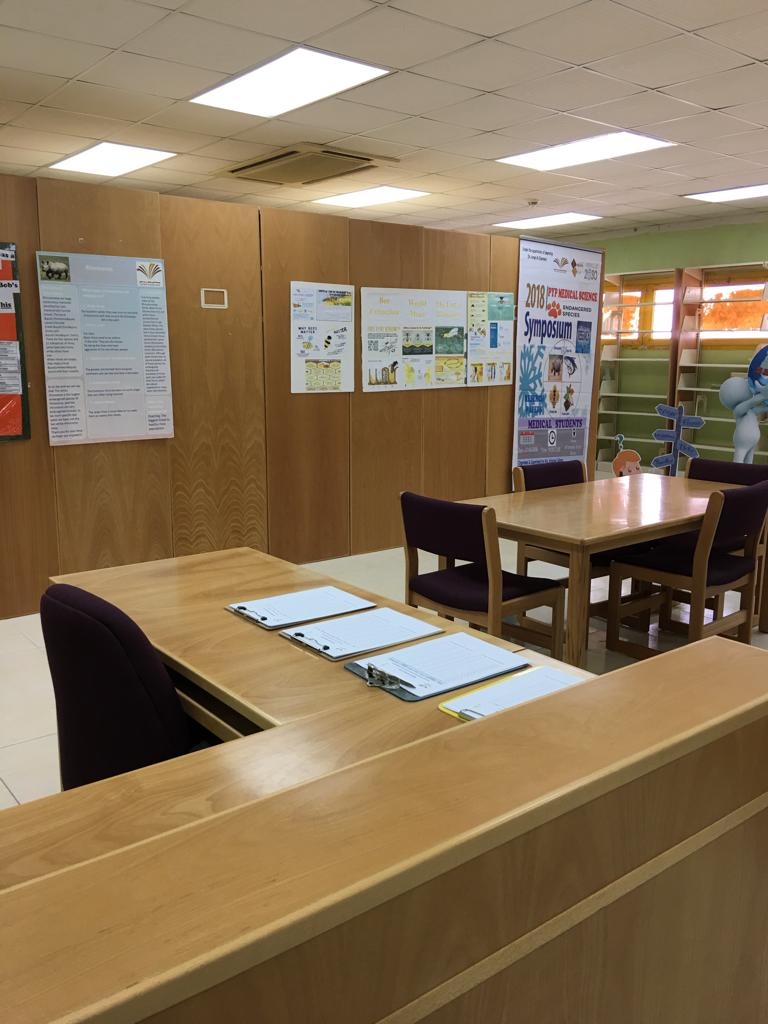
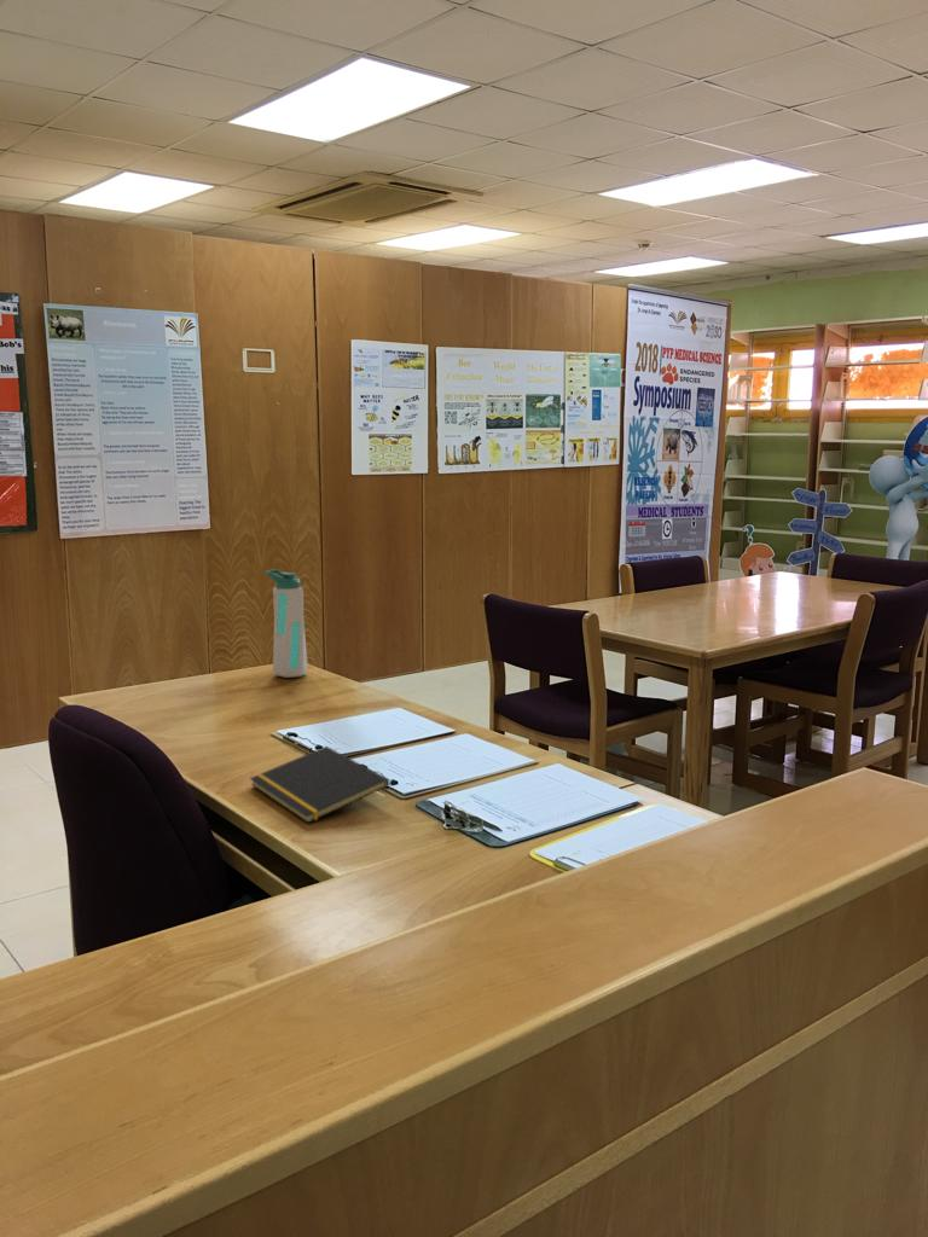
+ water bottle [265,568,309,679]
+ notepad [249,745,392,824]
